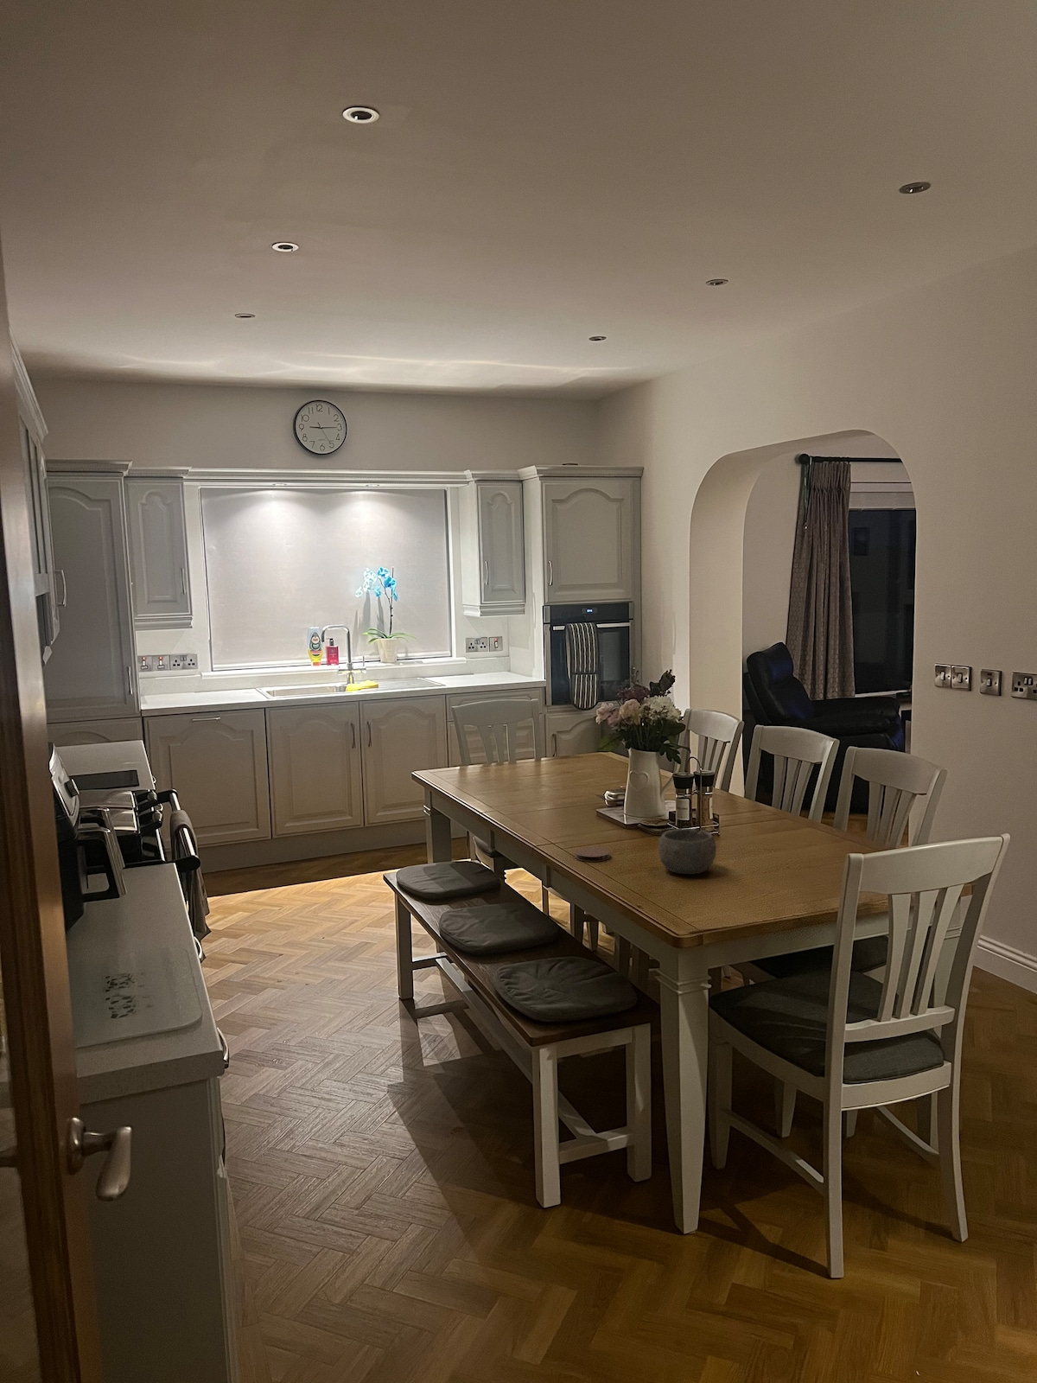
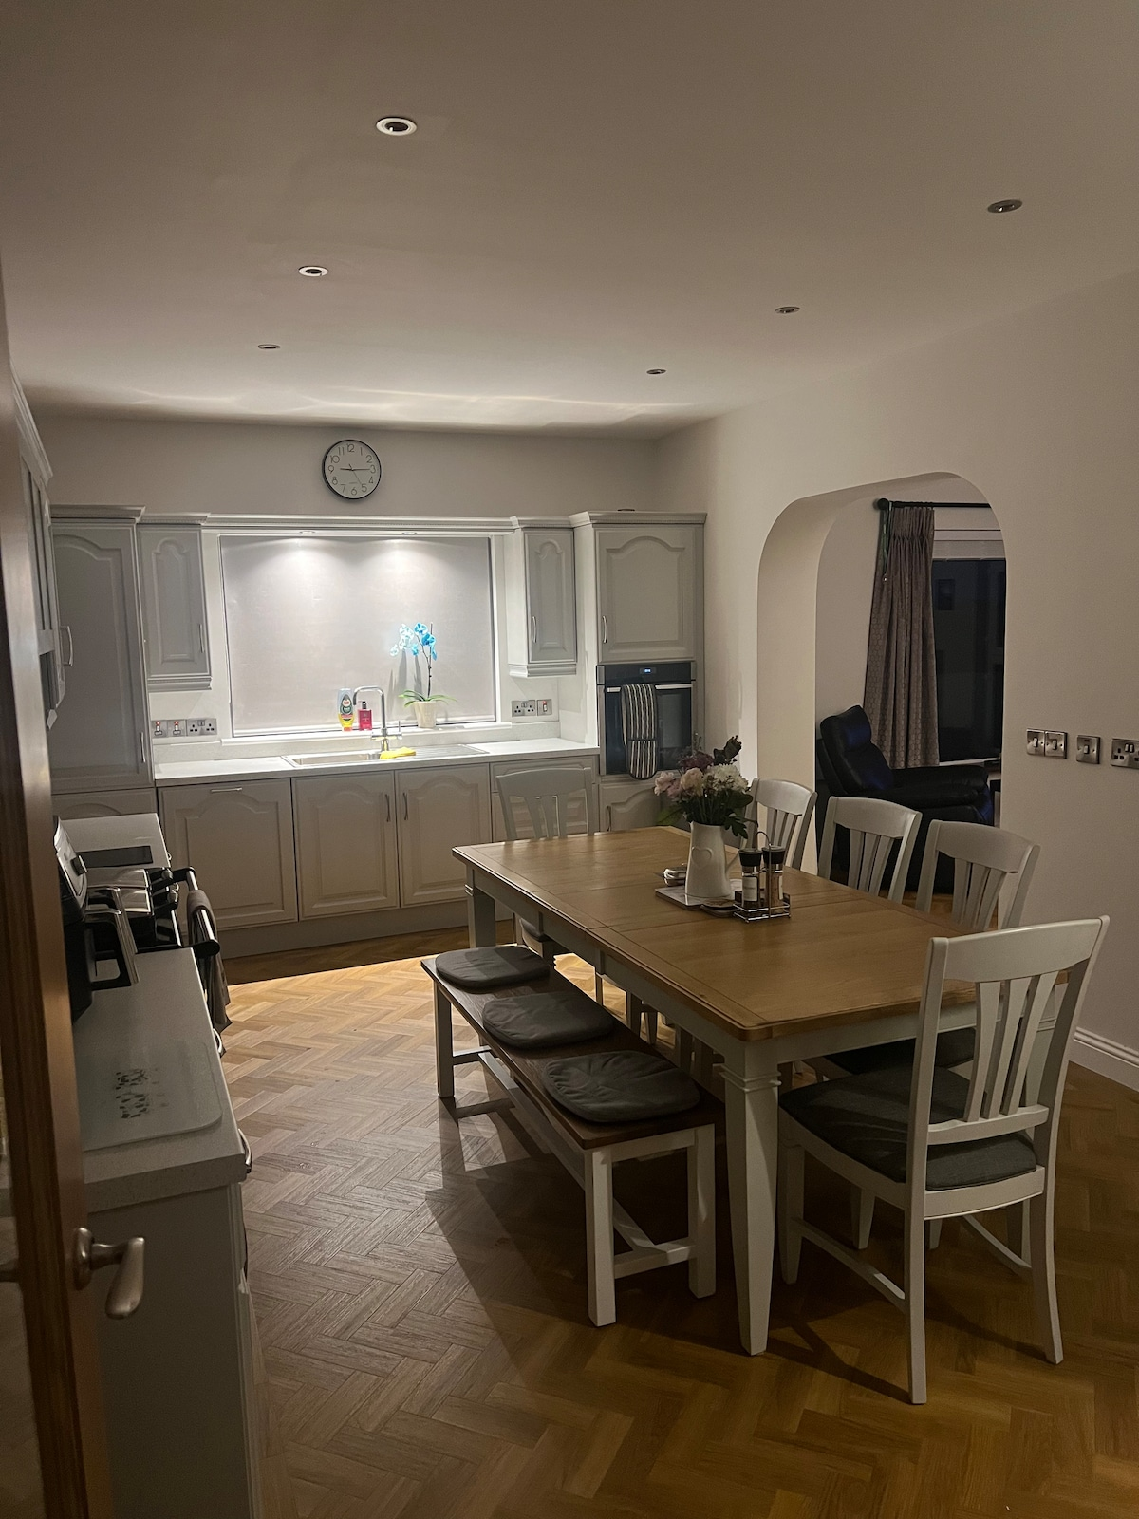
- bowl [657,828,717,874]
- coaster [574,846,611,862]
